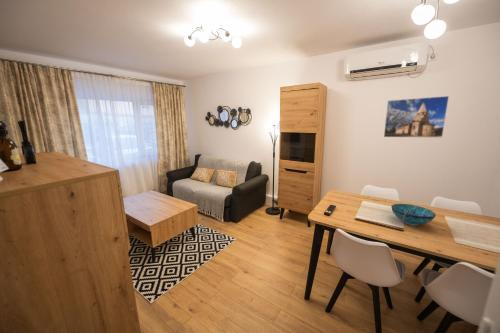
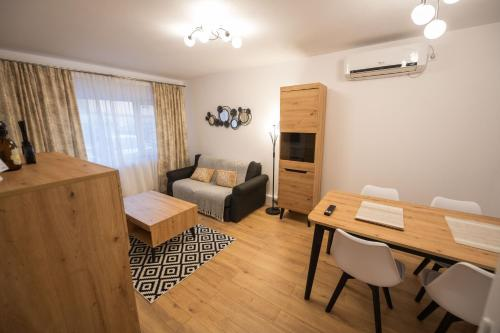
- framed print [383,95,450,139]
- decorative bowl [390,203,437,226]
